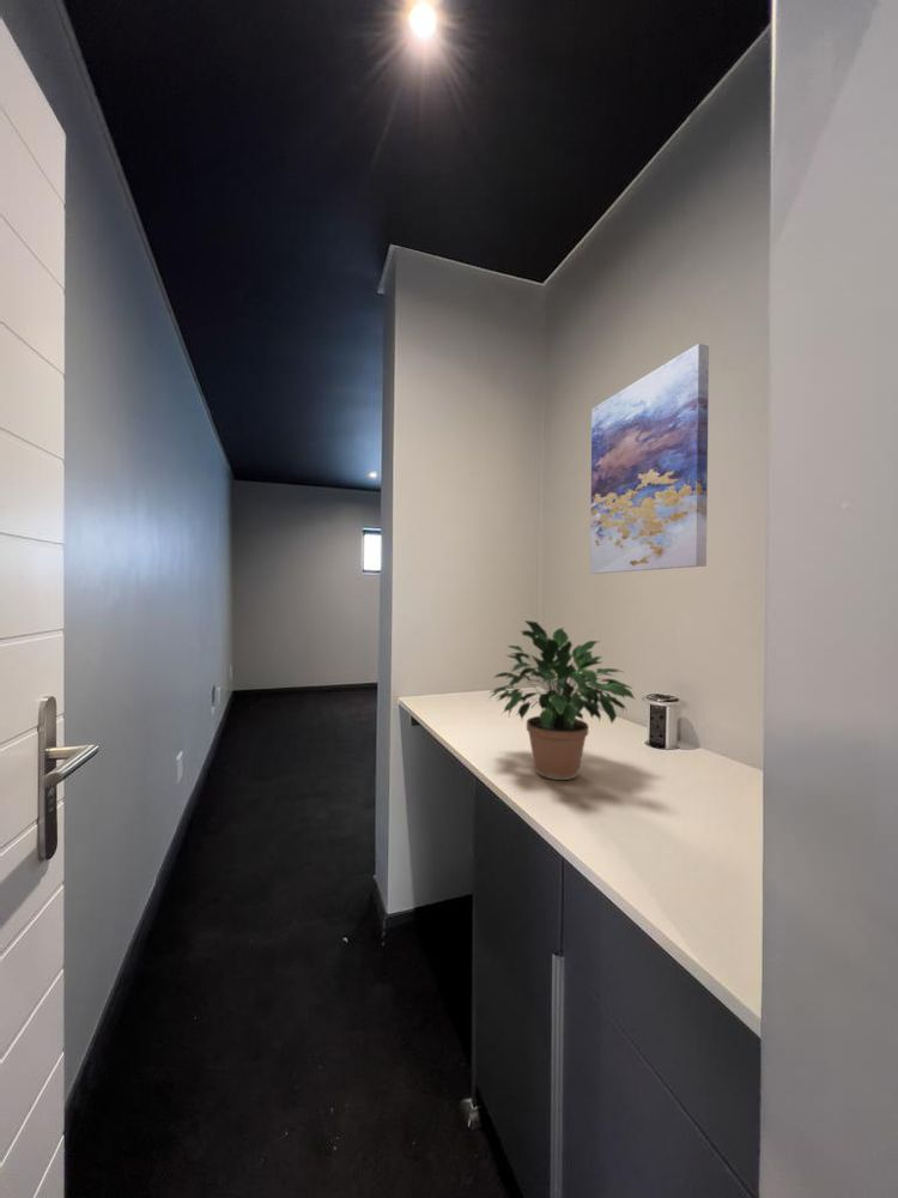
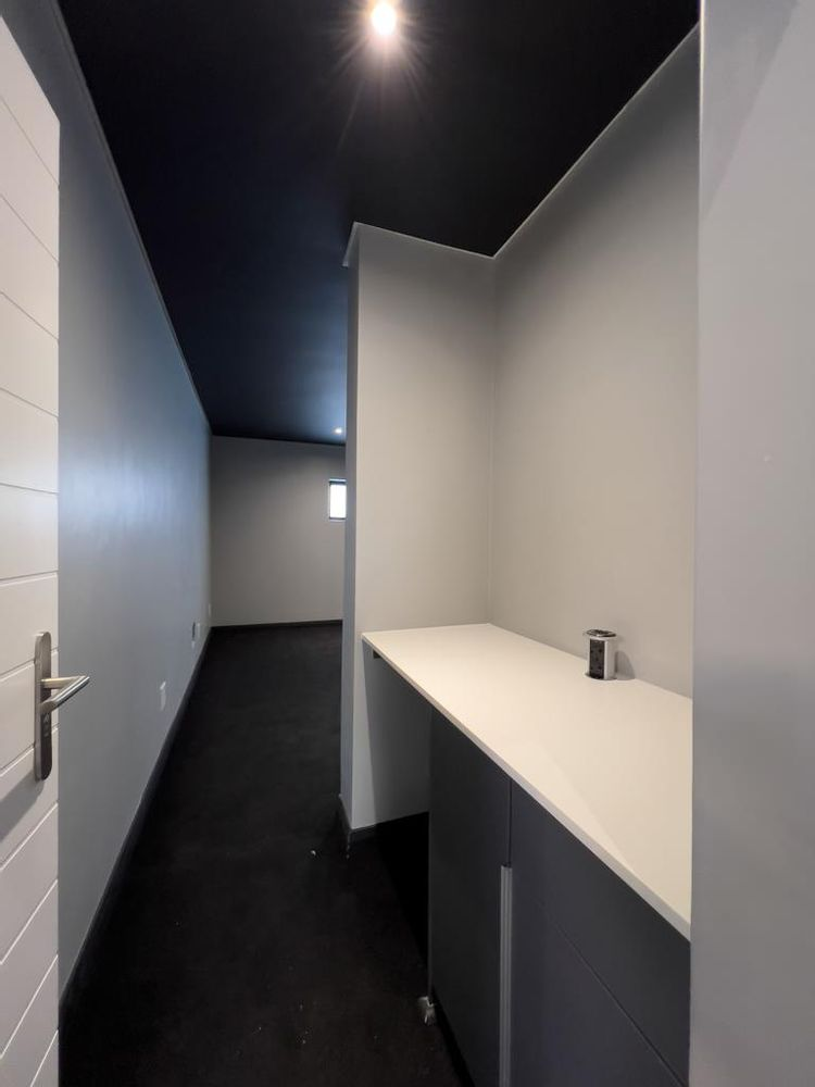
- potted plant [486,619,637,781]
- wall art [589,343,710,575]
